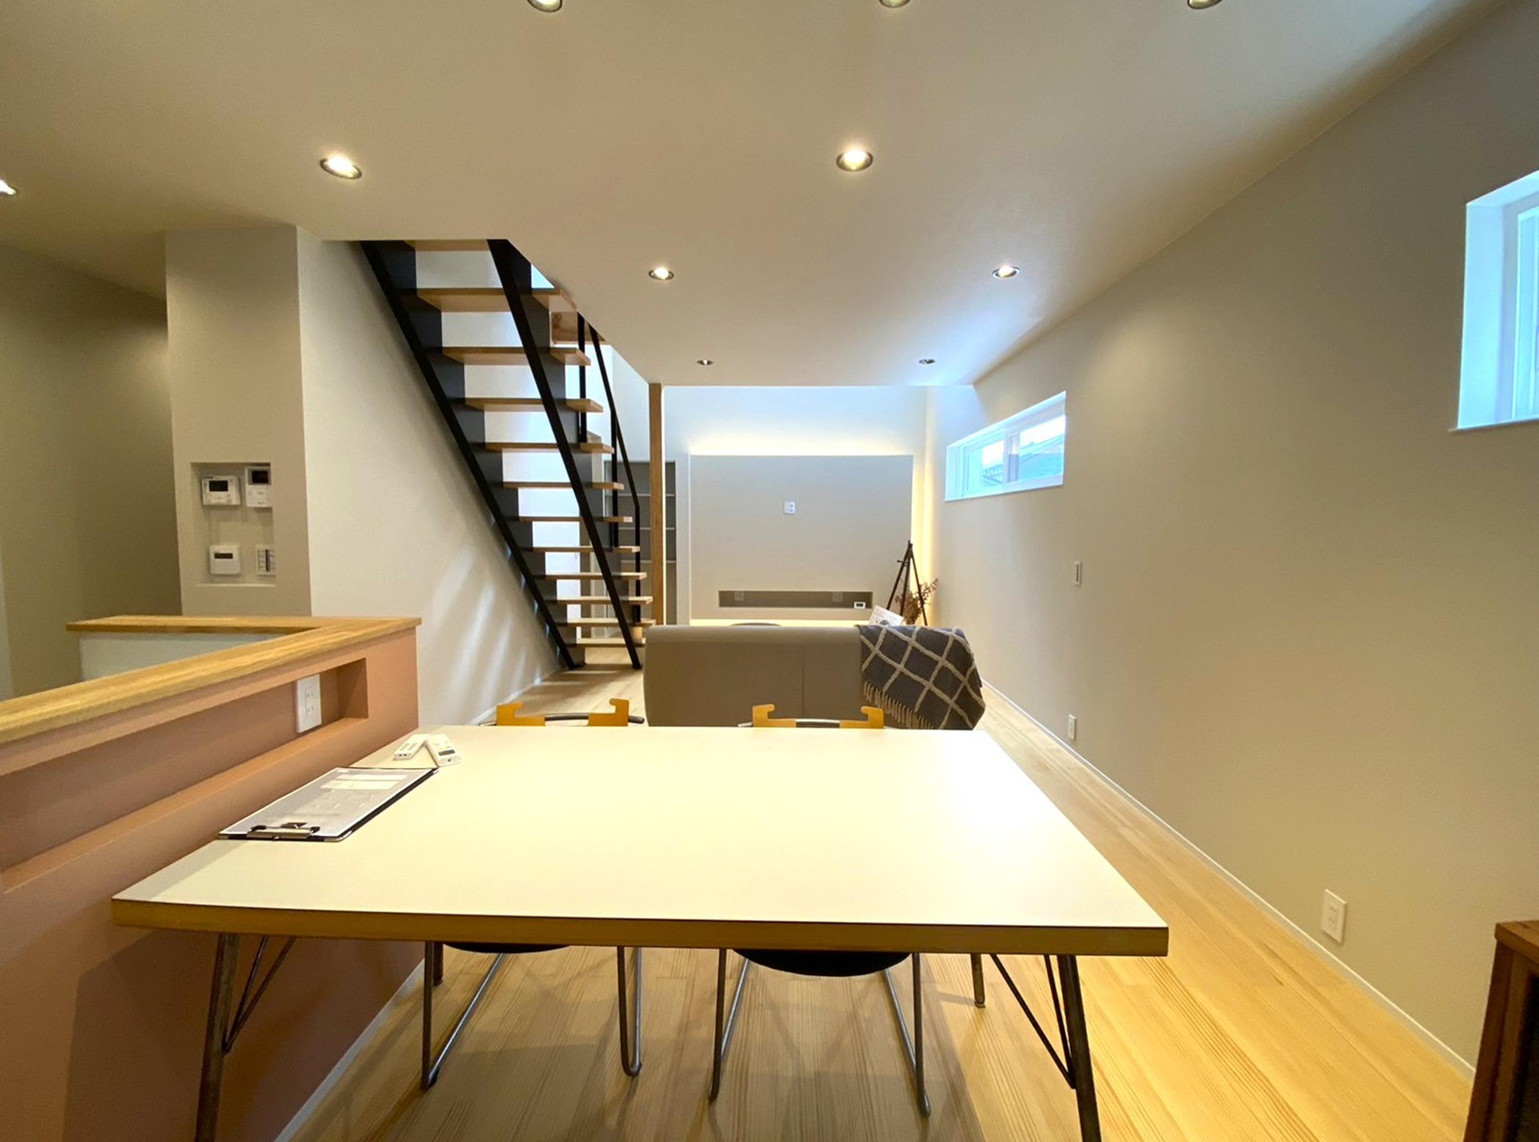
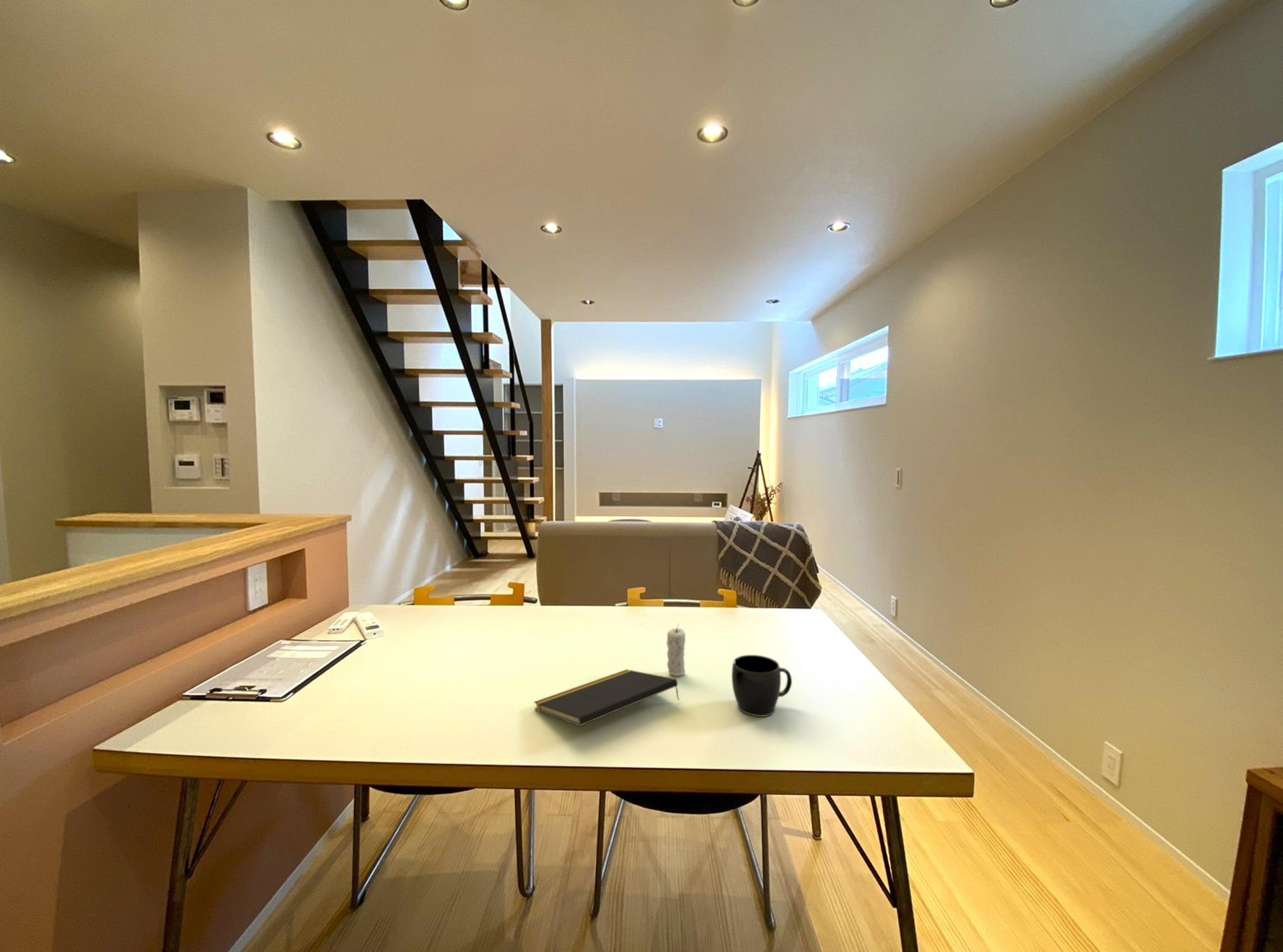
+ mug [731,655,792,717]
+ notepad [533,669,680,727]
+ candle [666,622,686,676]
